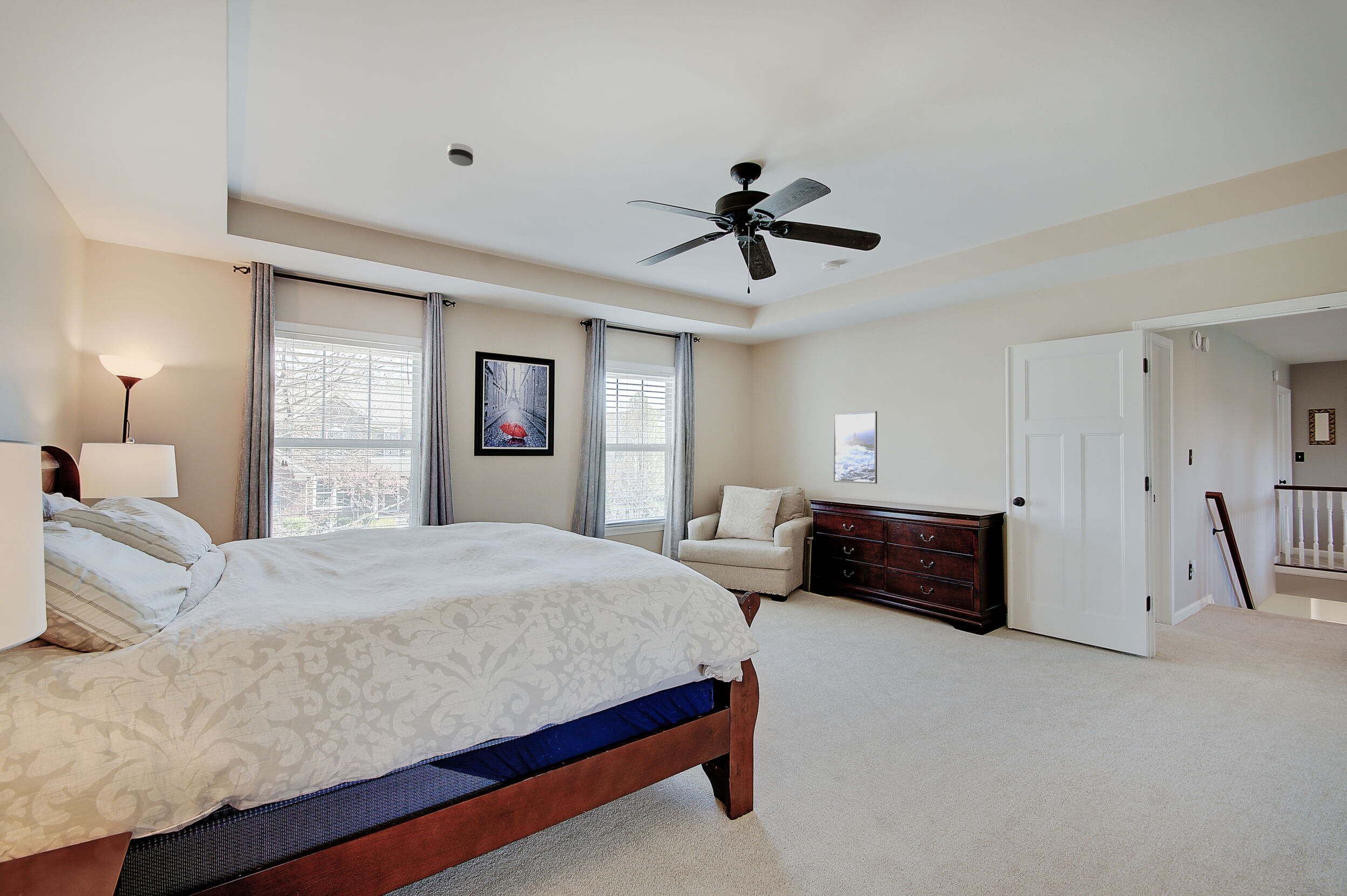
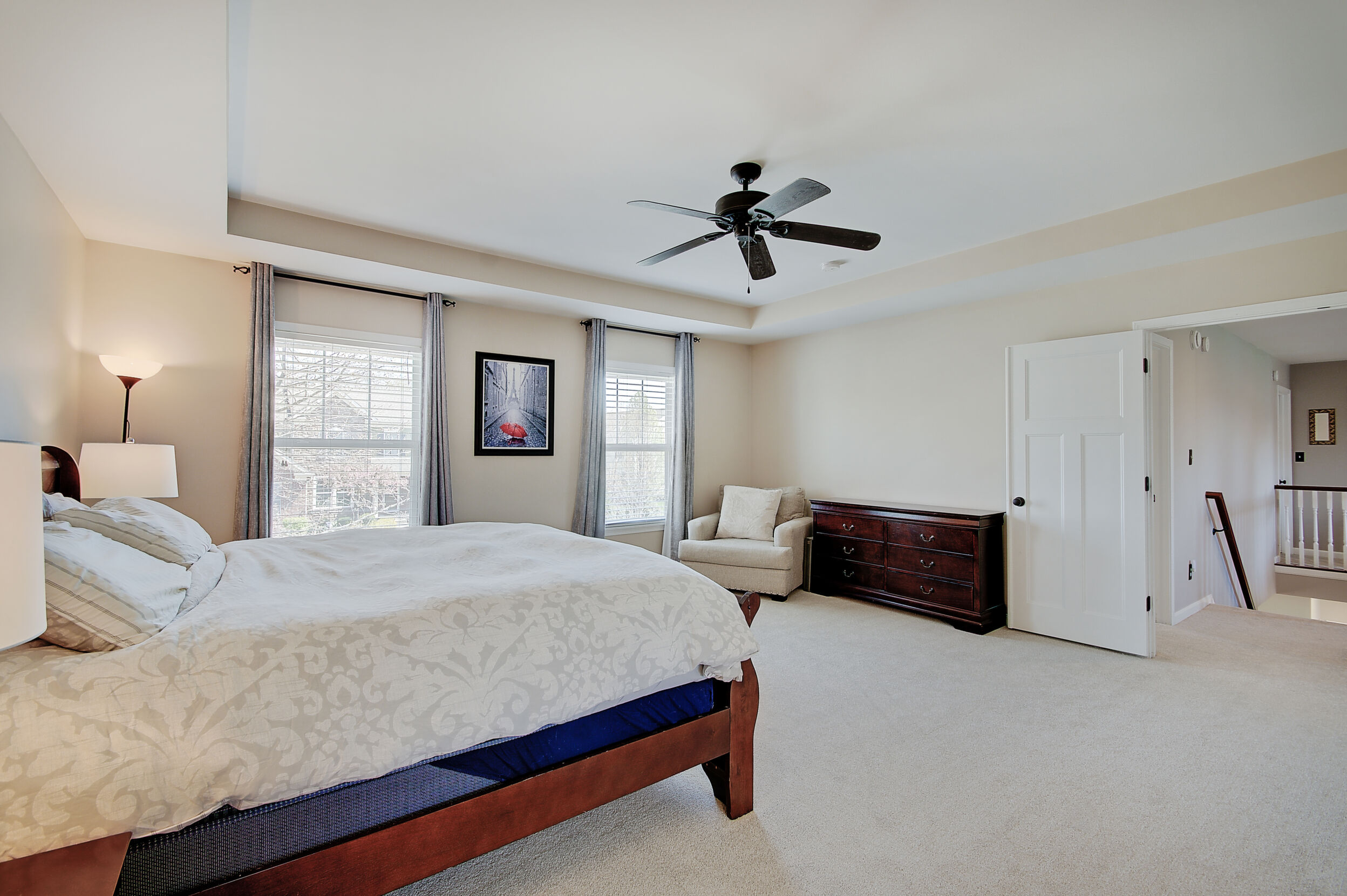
- smoke detector [447,143,474,167]
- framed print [833,410,877,484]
